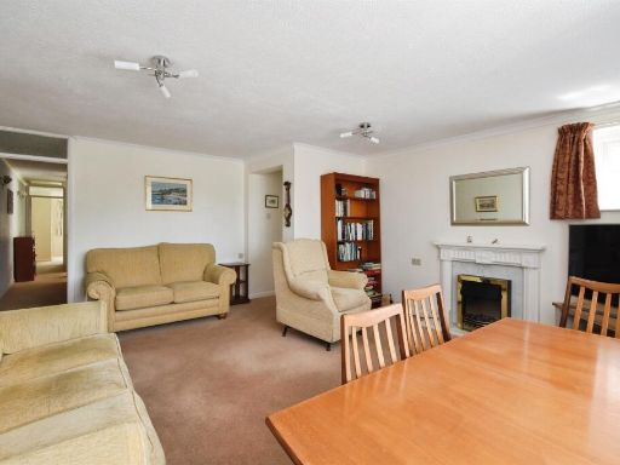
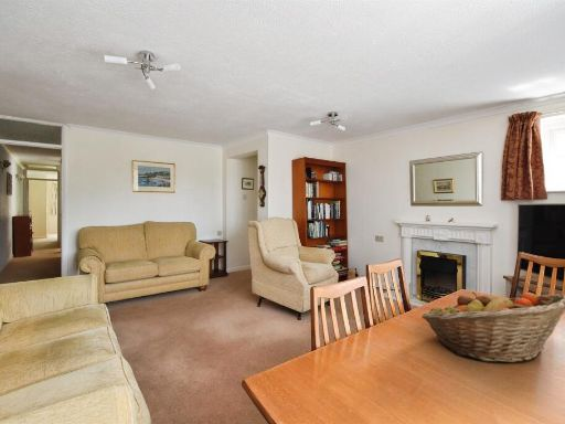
+ fruit basket [420,290,565,363]
